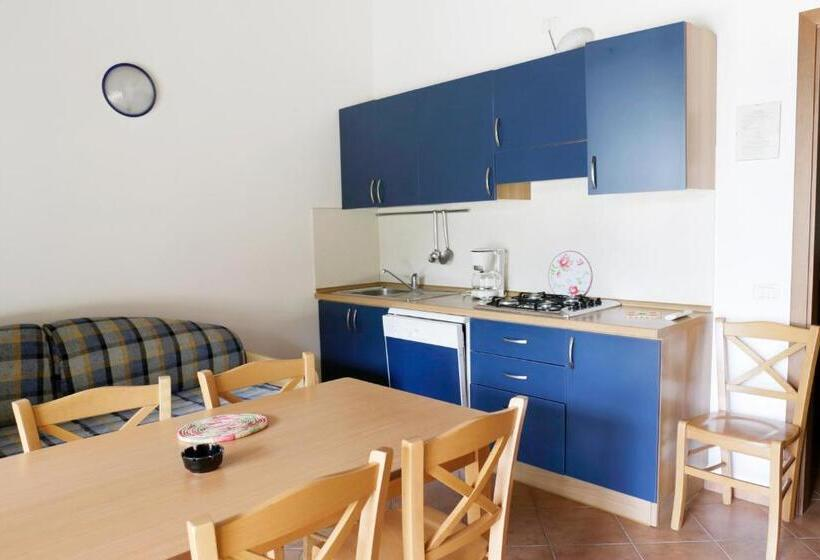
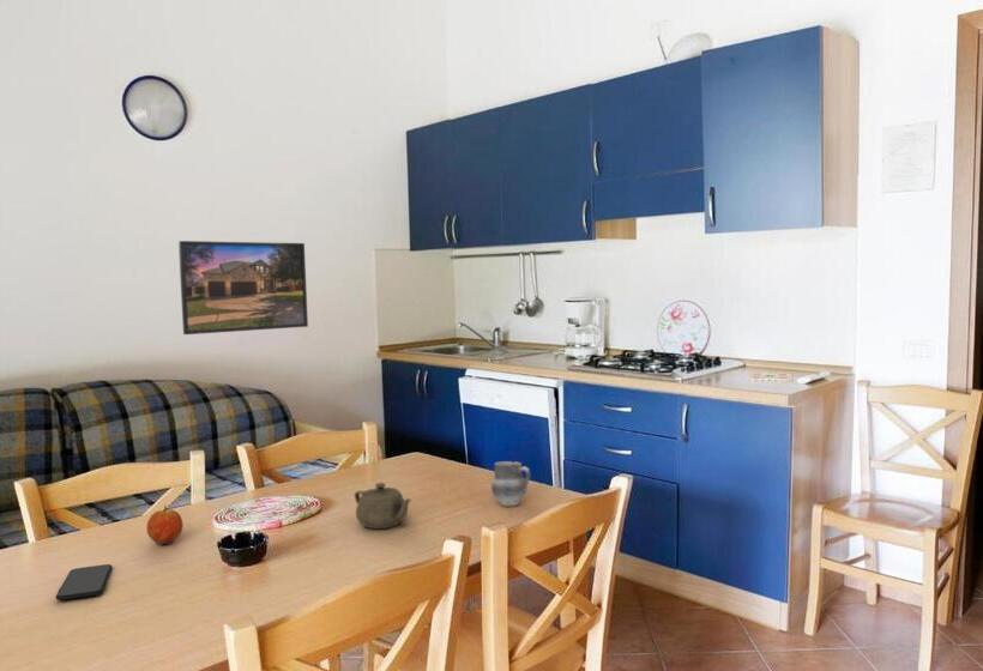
+ smartphone [55,563,113,602]
+ cup [490,460,532,507]
+ fruit [145,504,185,545]
+ teapot [354,482,414,530]
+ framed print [177,240,309,336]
